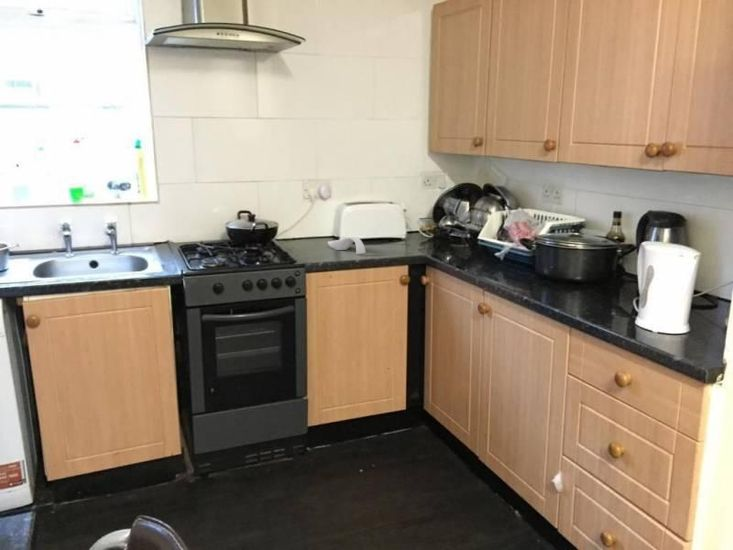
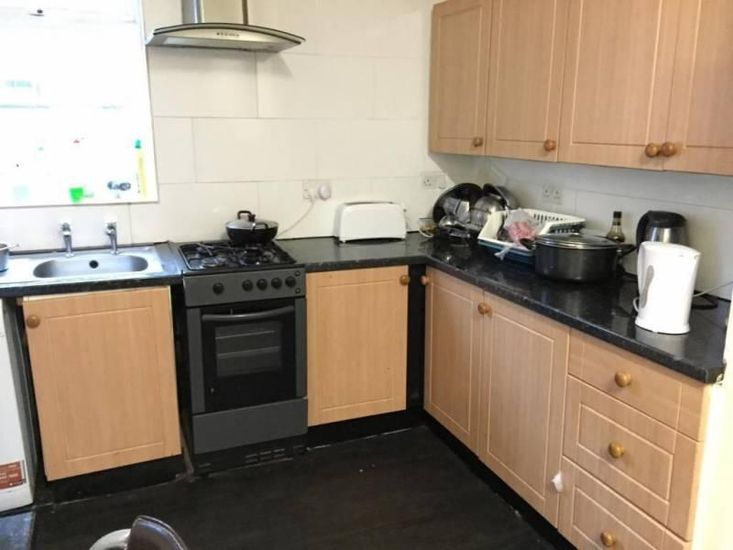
- spoon rest [327,235,366,255]
